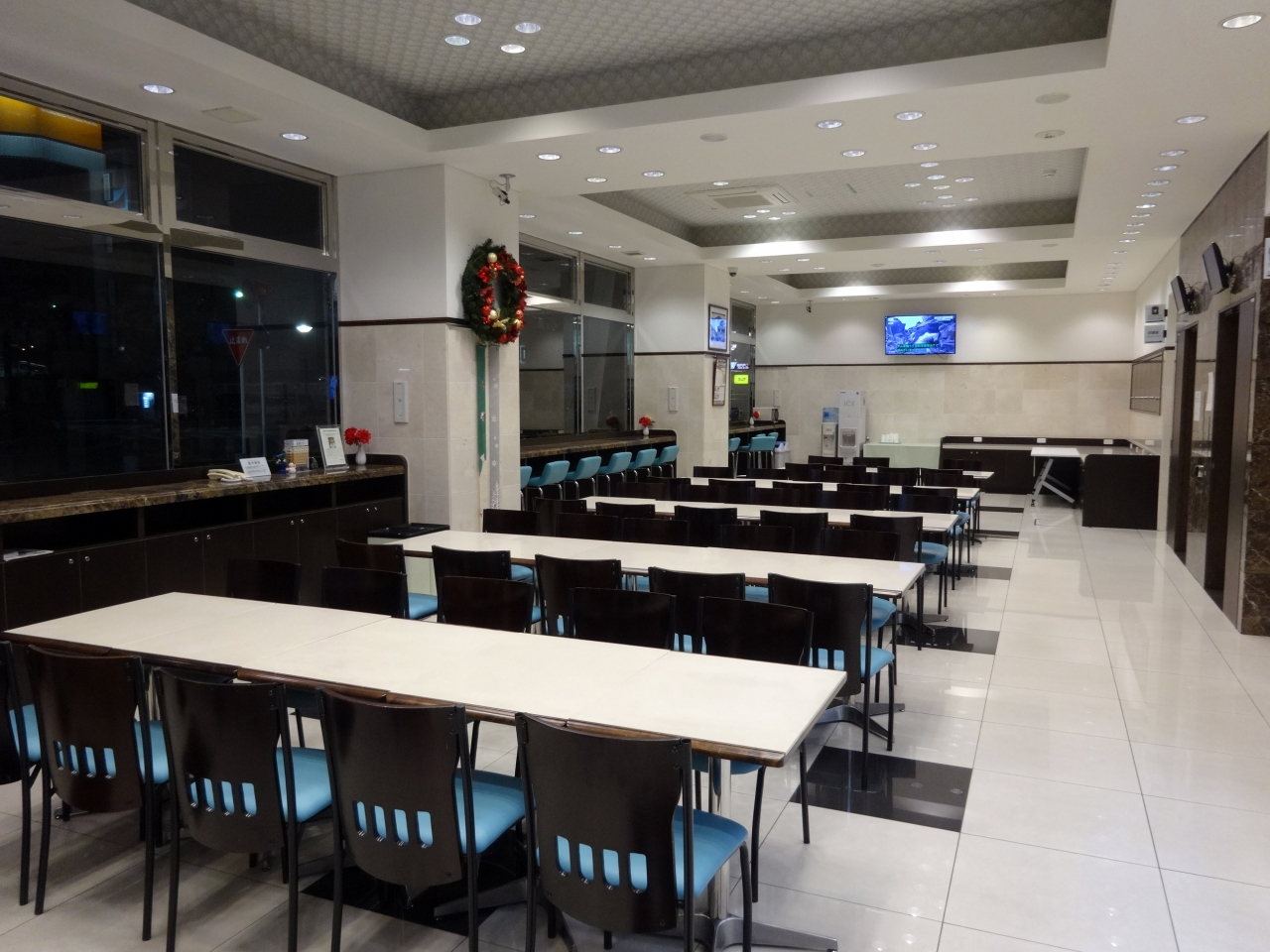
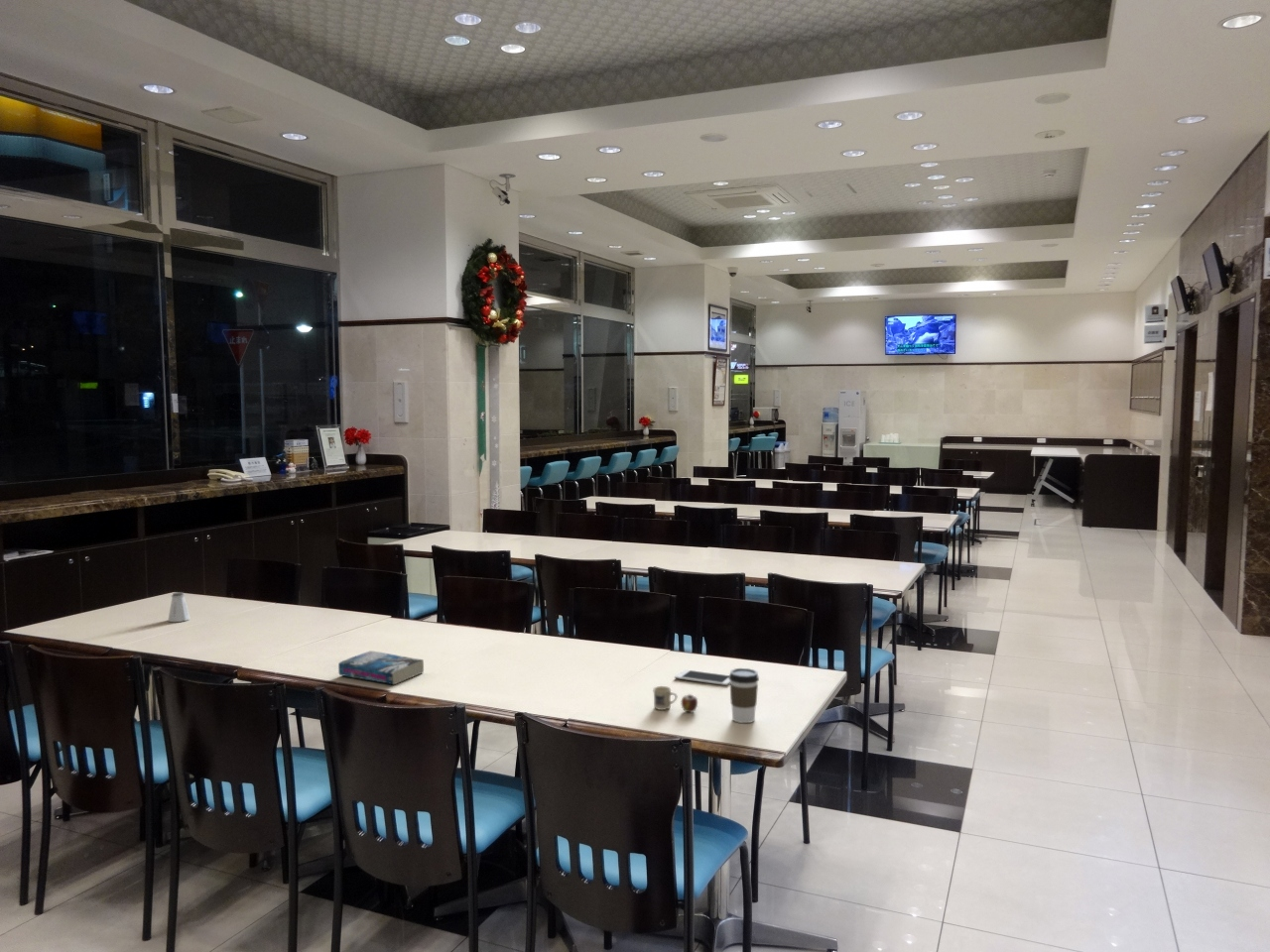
+ mug [652,685,699,713]
+ coffee cup [728,667,760,724]
+ cell phone [674,668,730,686]
+ book [337,650,425,685]
+ saltshaker [167,591,191,623]
